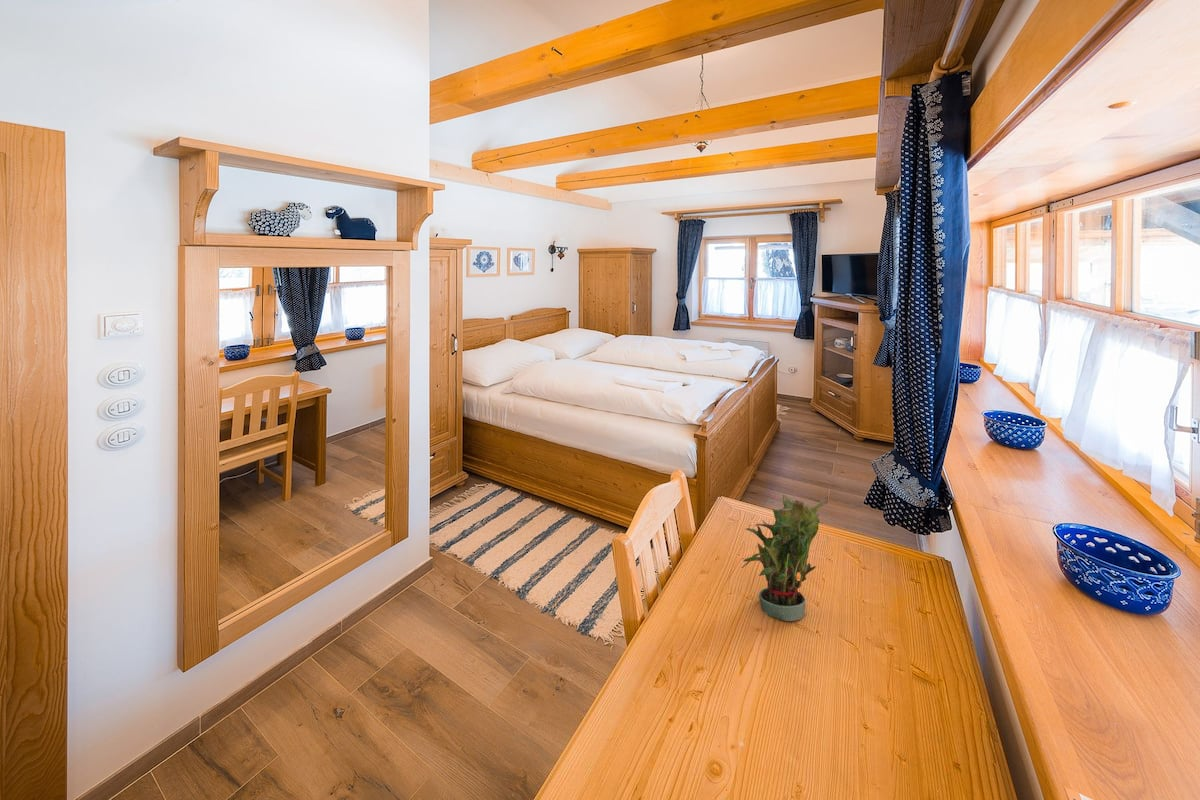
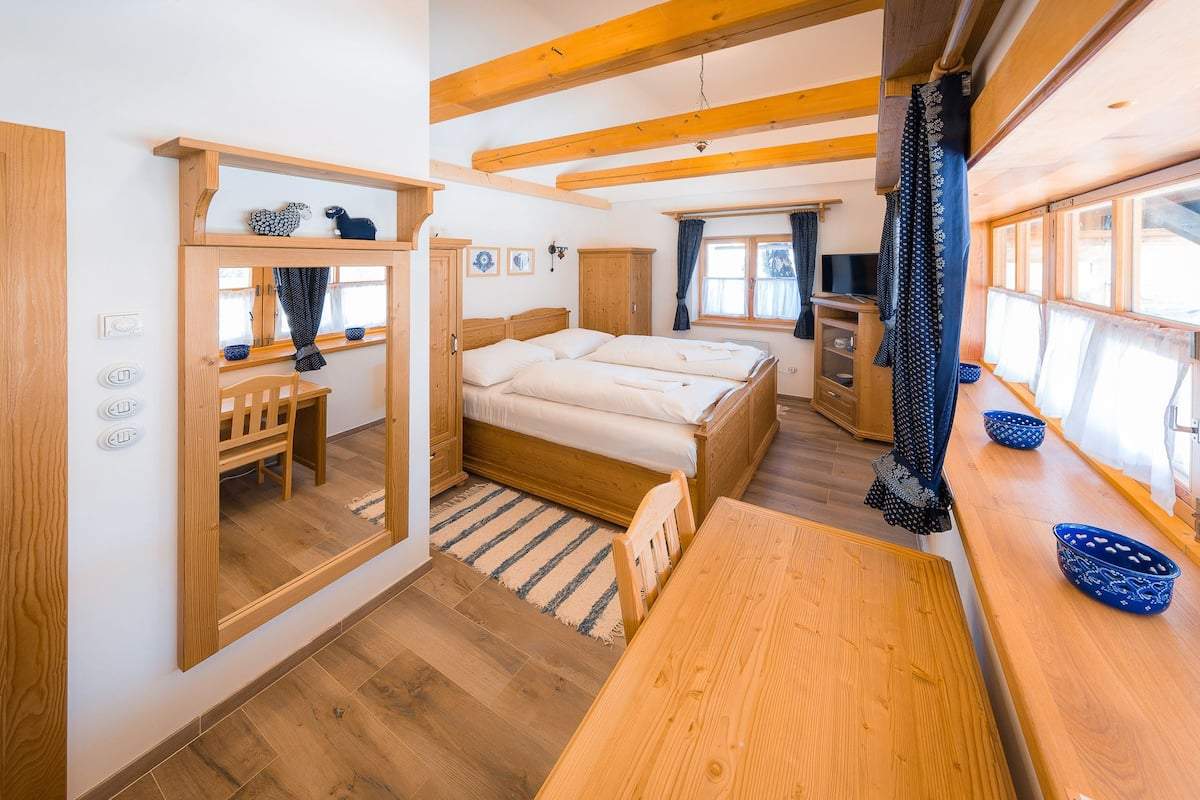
- potted plant [740,494,829,622]
